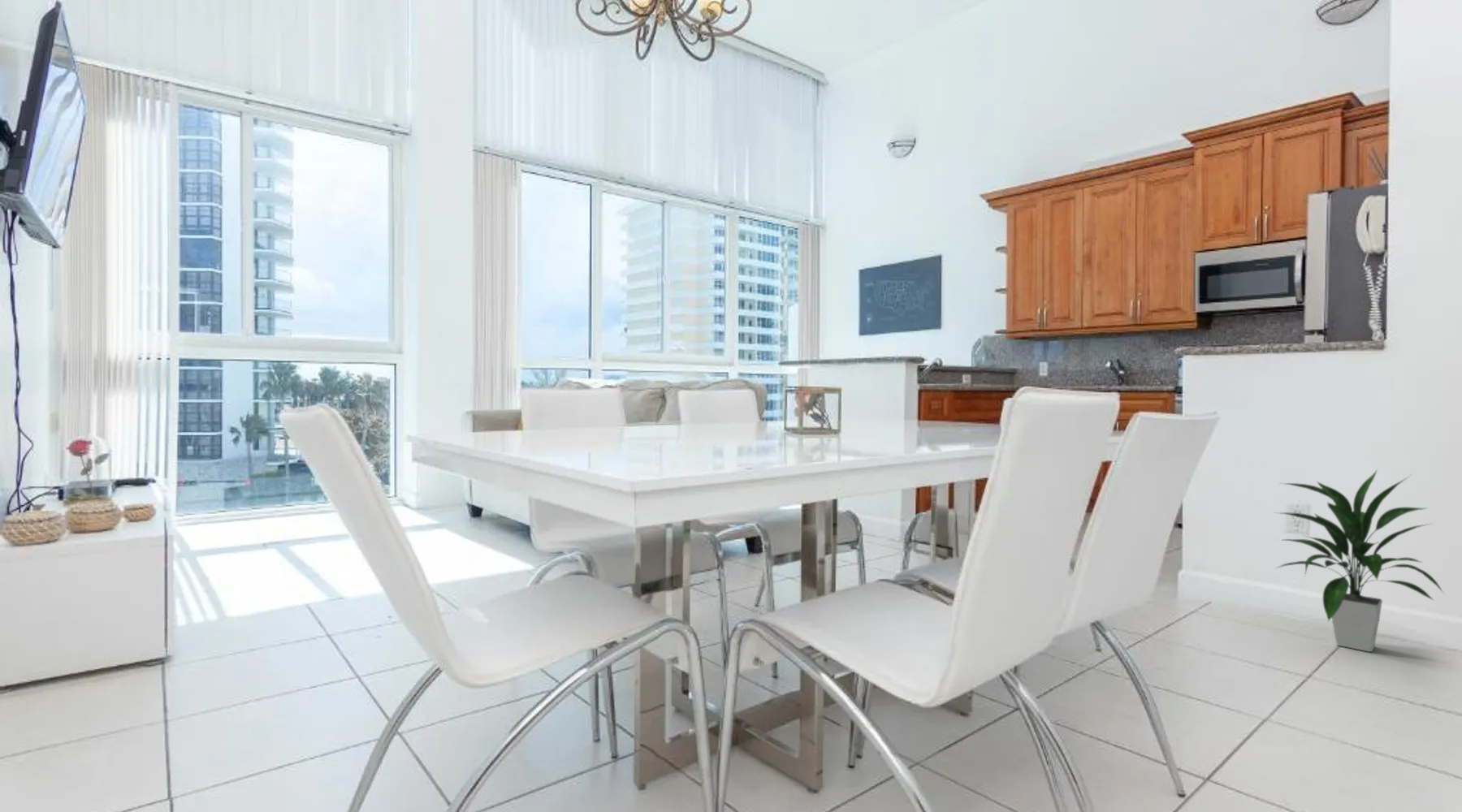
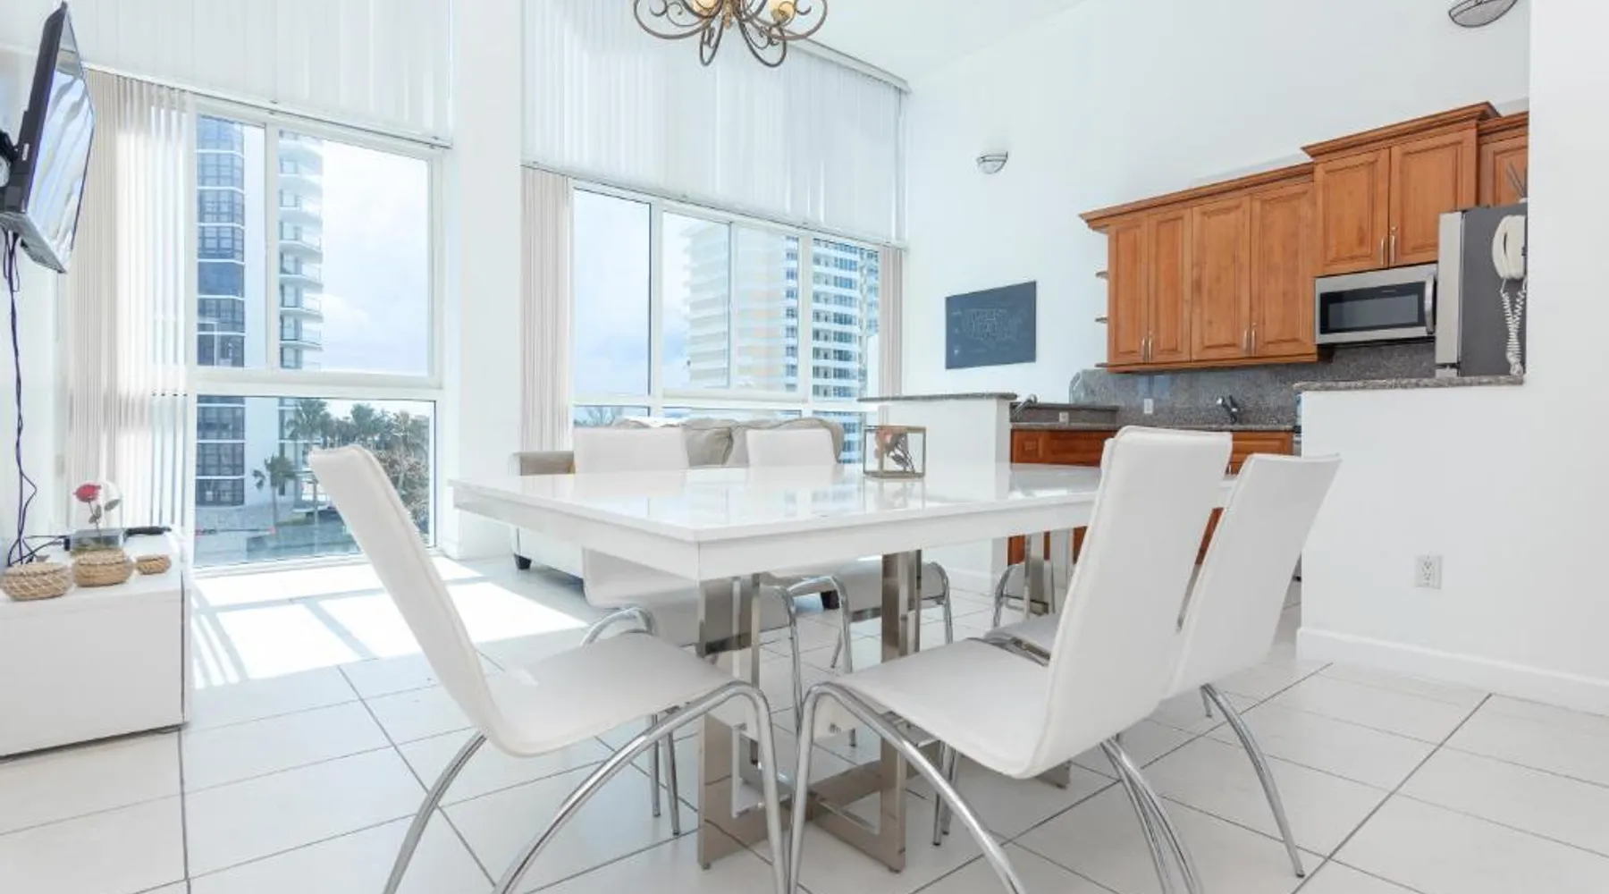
- indoor plant [1269,468,1445,653]
